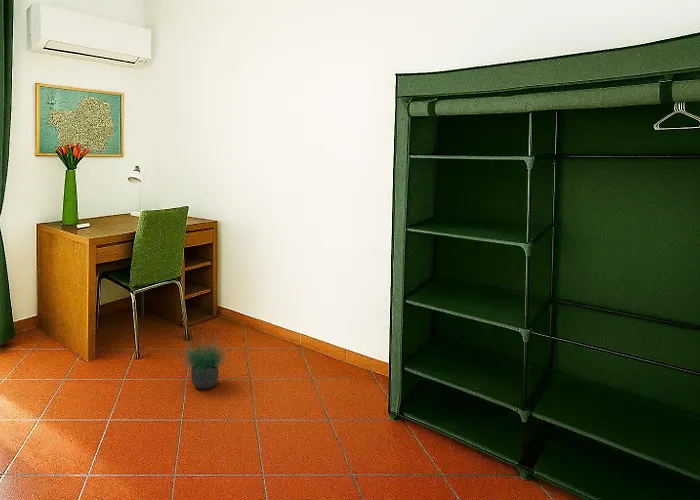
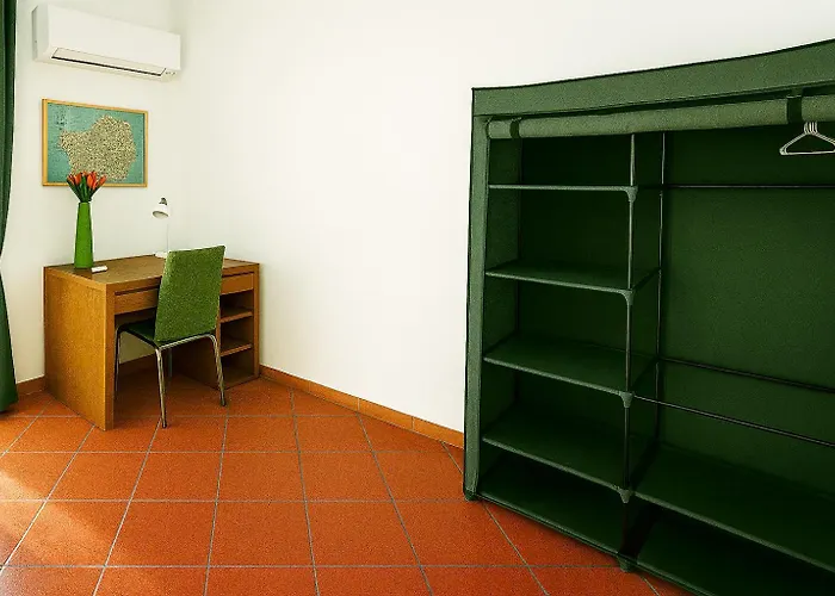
- potted plant [177,326,232,390]
